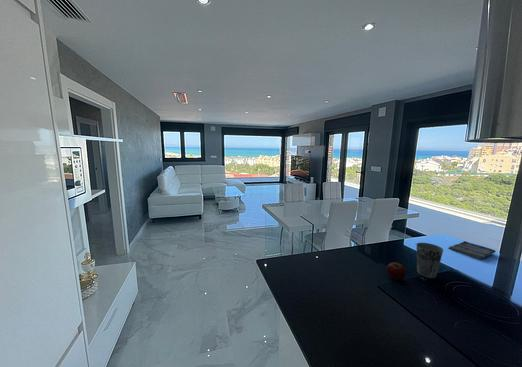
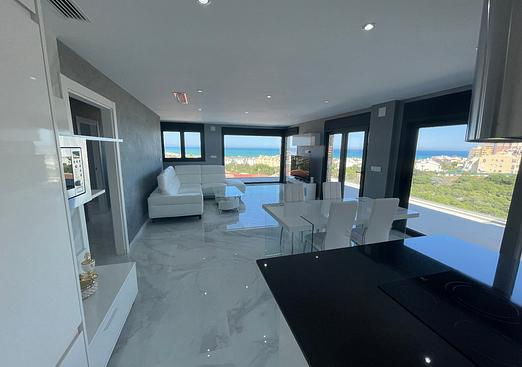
- fruit [386,261,407,281]
- dish towel [448,240,497,260]
- cup [415,242,444,279]
